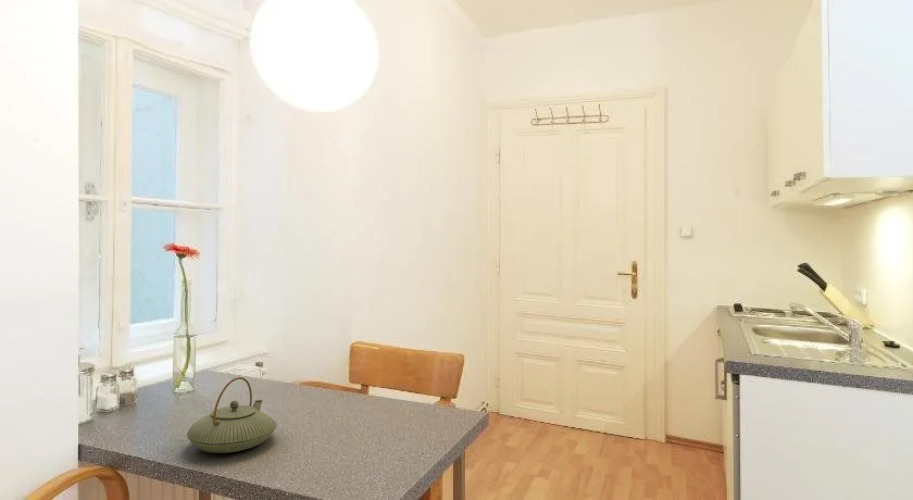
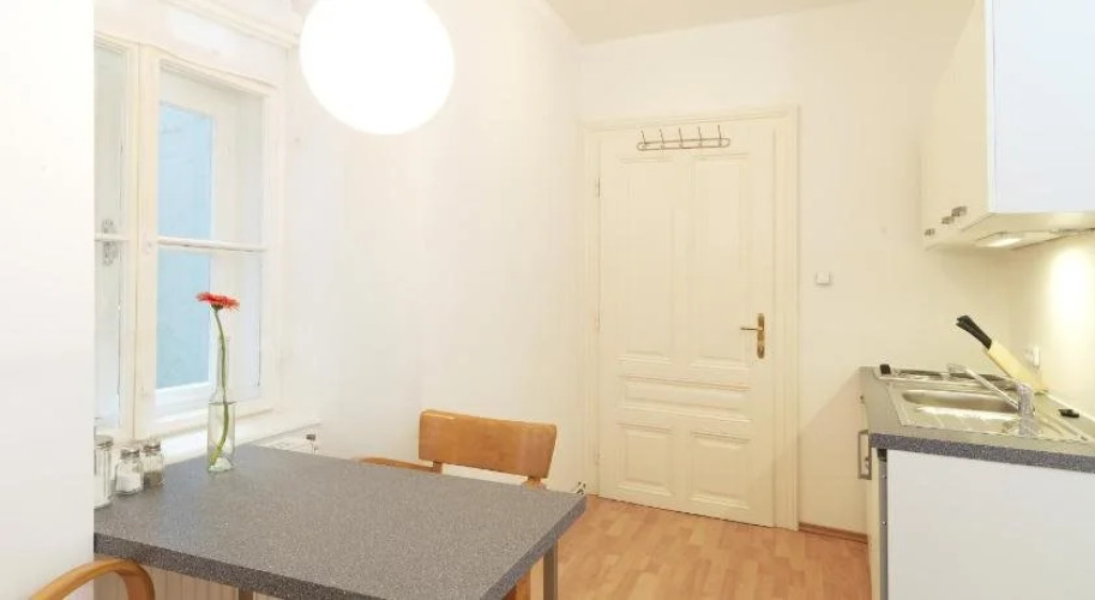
- teapot [186,376,278,454]
